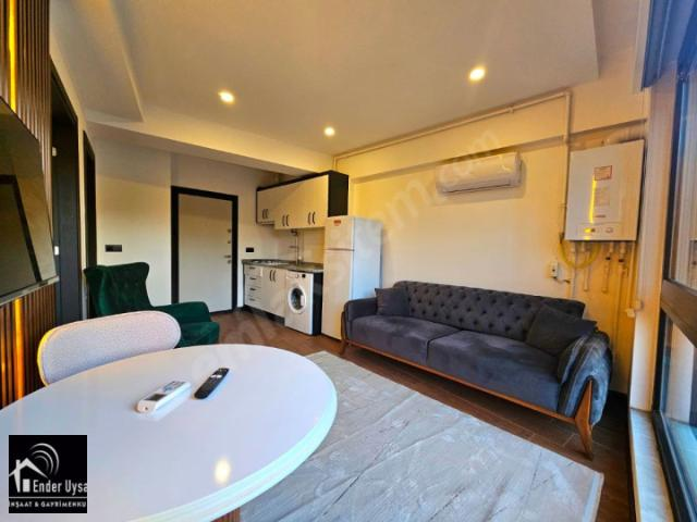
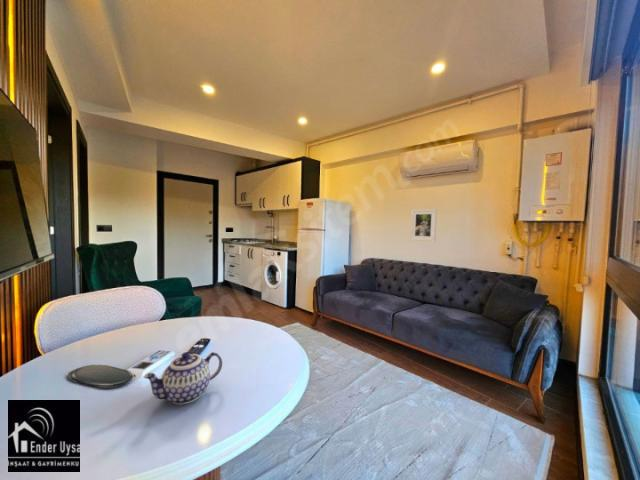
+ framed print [410,208,438,242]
+ oval tray [66,364,134,389]
+ teapot [143,351,223,405]
